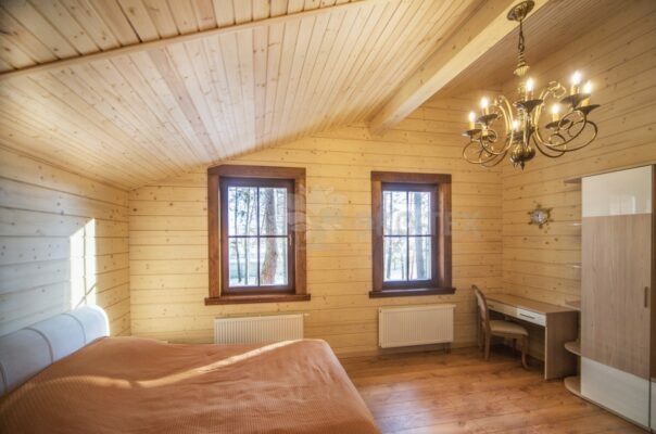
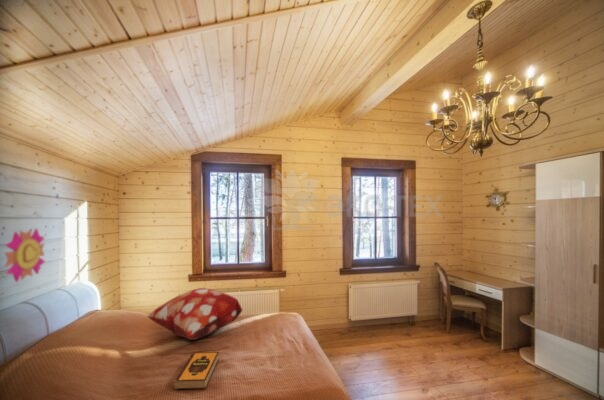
+ hardback book [172,351,220,391]
+ wall ornament [3,228,46,283]
+ decorative pillow [146,287,243,341]
